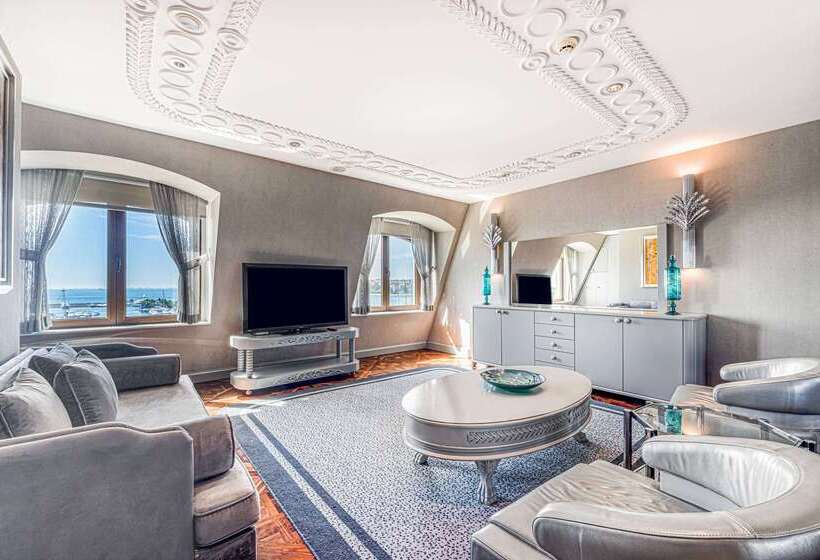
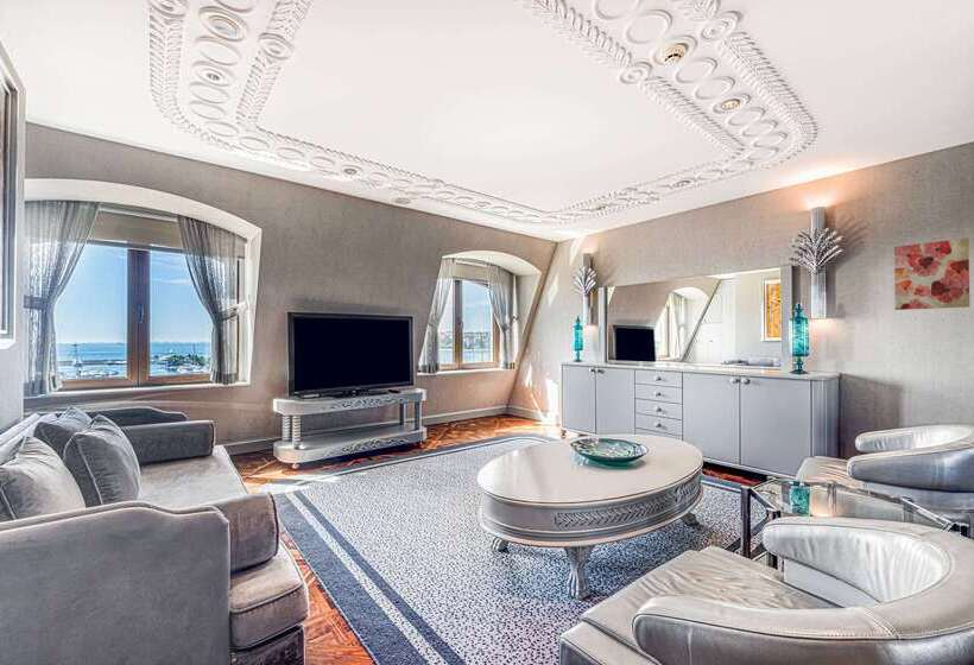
+ wall art [893,238,970,311]
